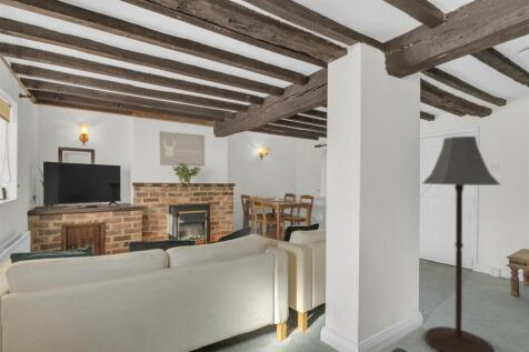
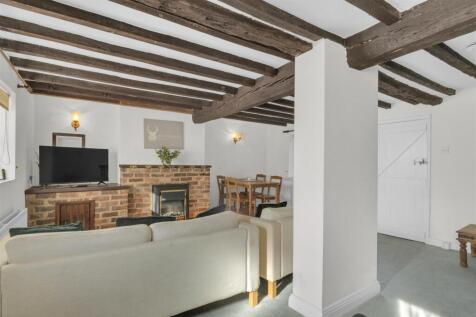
- floor lamp [421,135,501,352]
